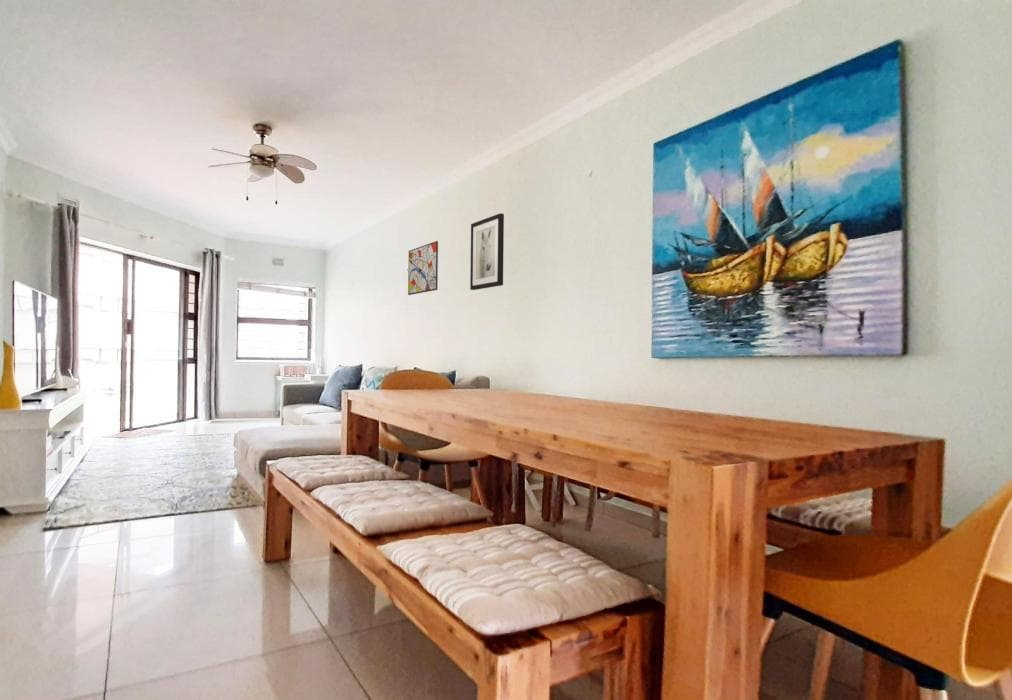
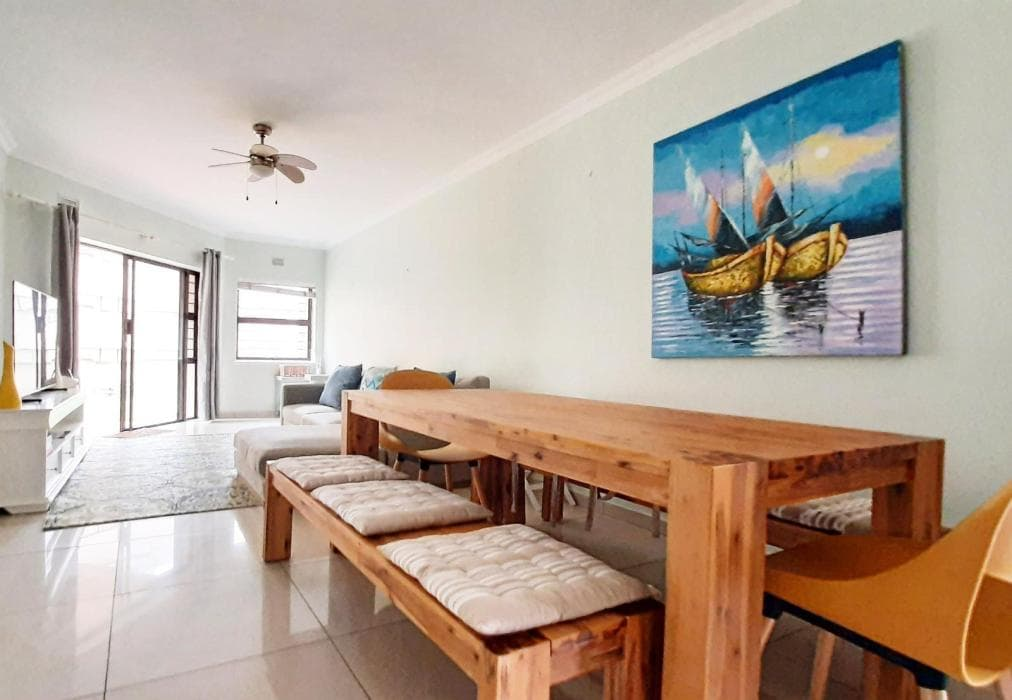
- wall art [407,240,439,296]
- wall art [469,212,505,291]
